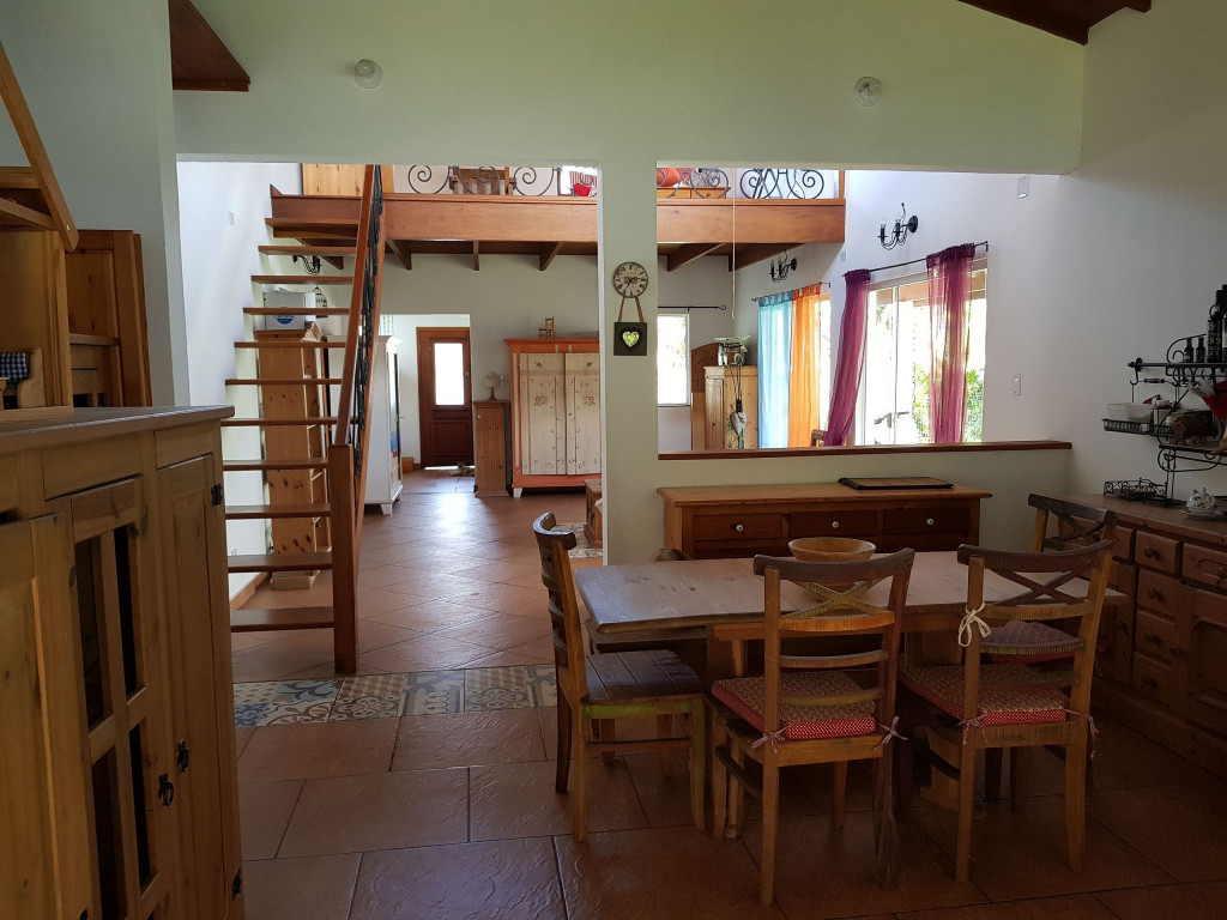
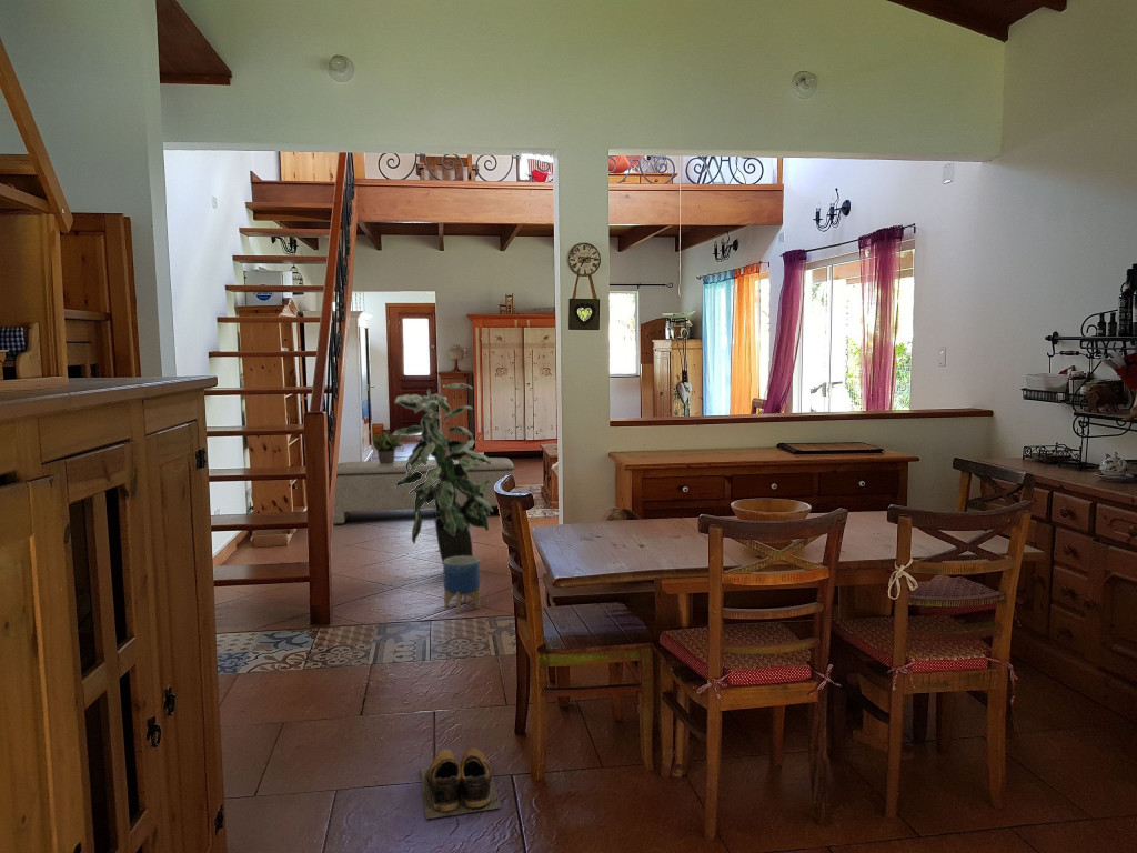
+ indoor plant [392,382,494,566]
+ bench [332,456,515,524]
+ shoes [420,747,502,820]
+ planter [442,555,481,614]
+ potted plant [371,429,409,464]
